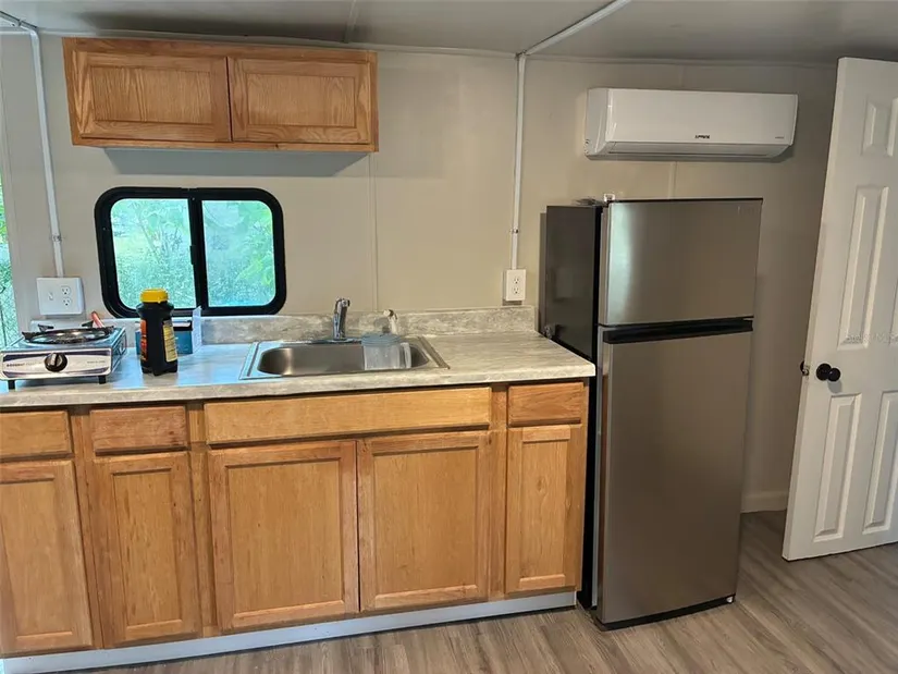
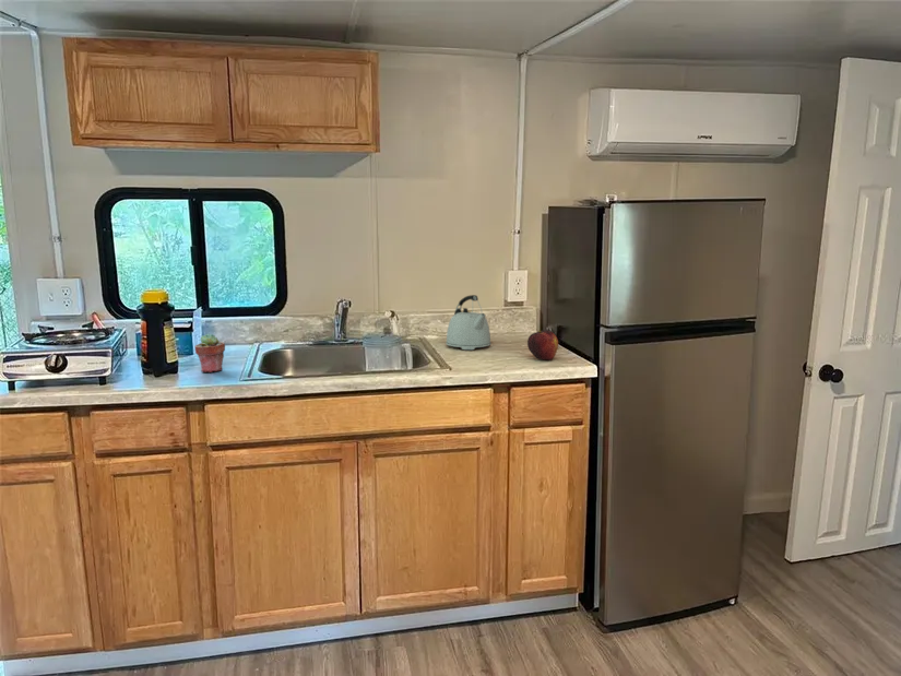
+ kettle [444,294,491,351]
+ fruit [526,330,559,361]
+ potted succulent [193,332,226,373]
